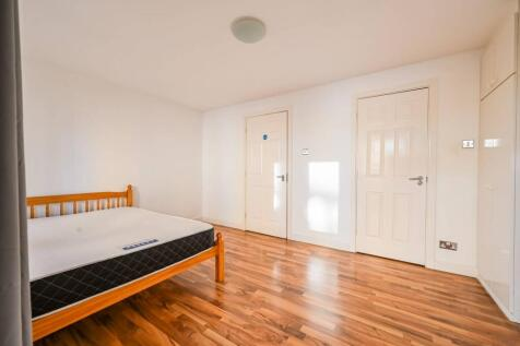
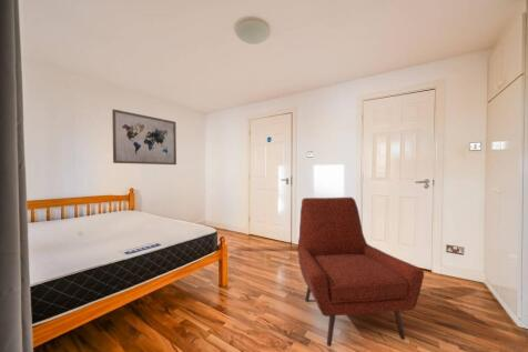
+ chair [296,197,425,348]
+ wall art [111,108,177,165]
